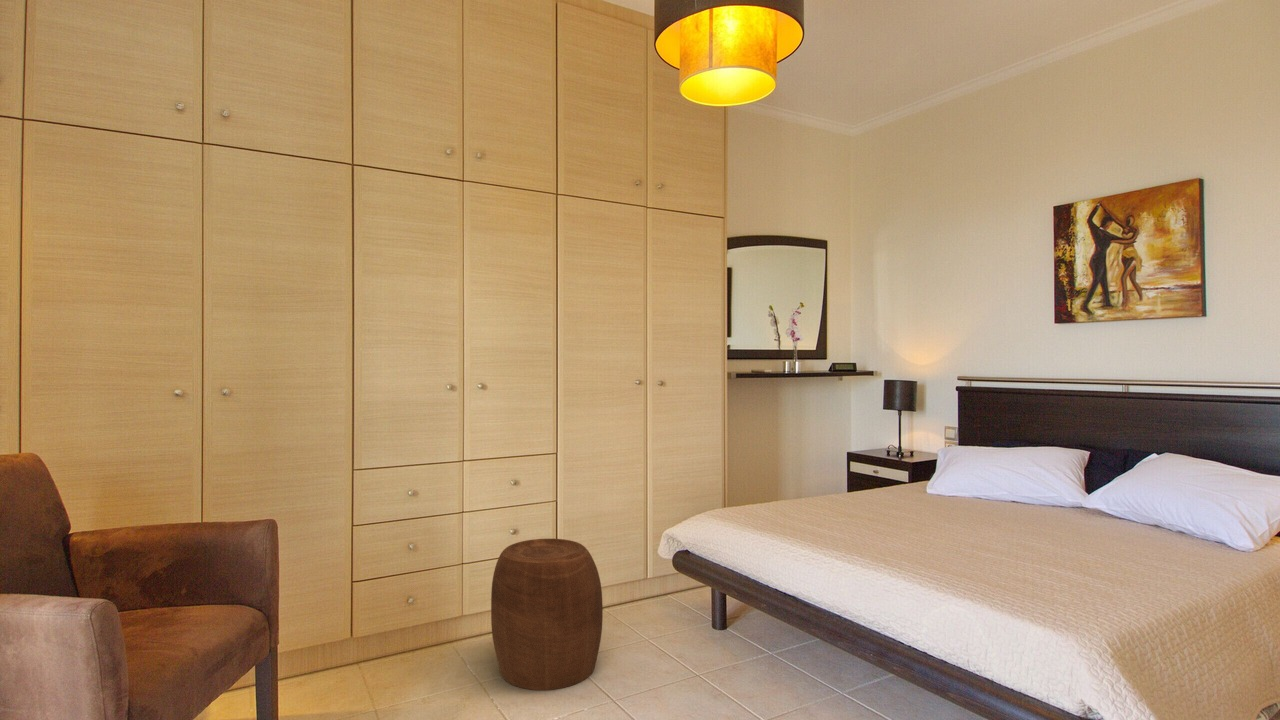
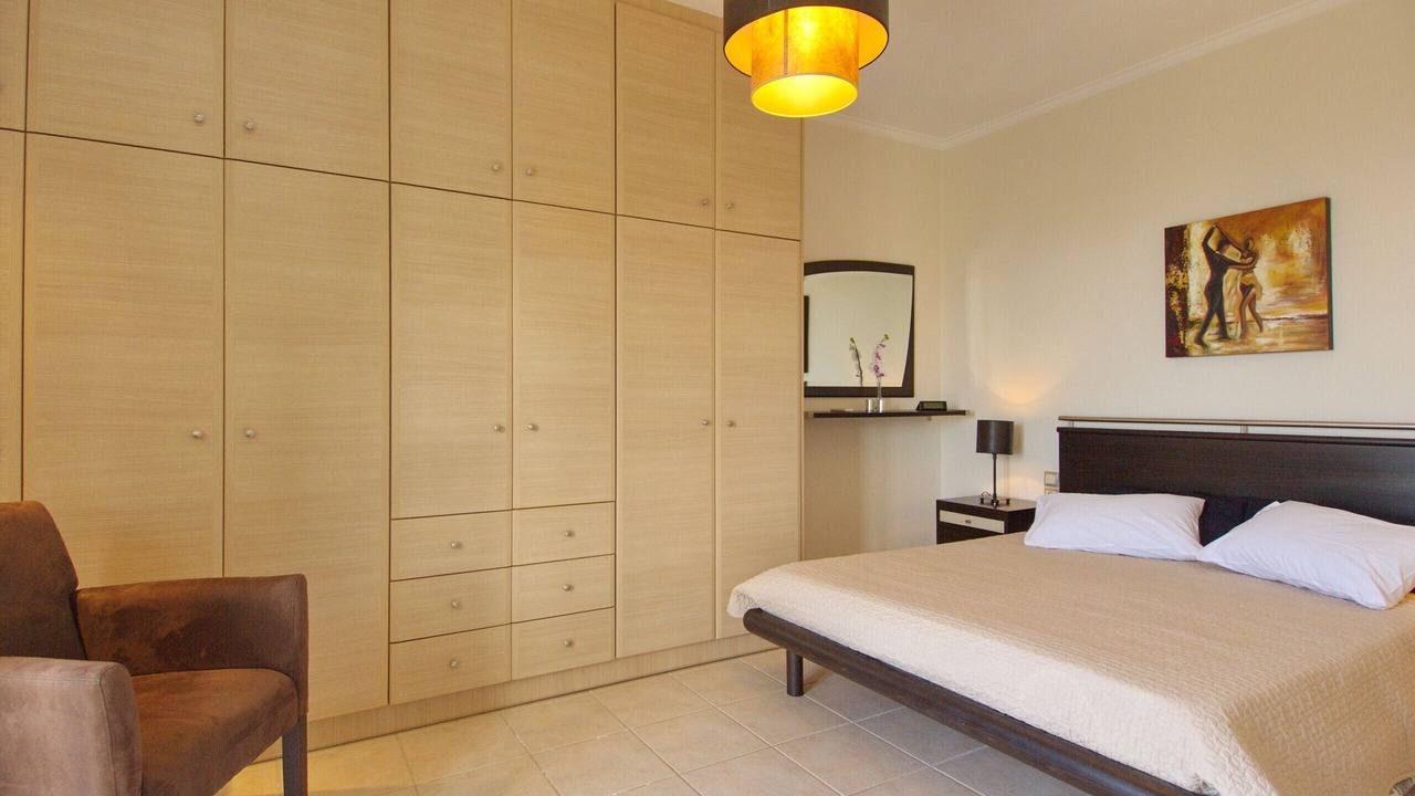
- stool [490,538,604,691]
